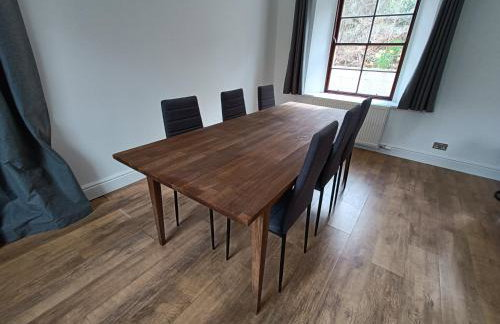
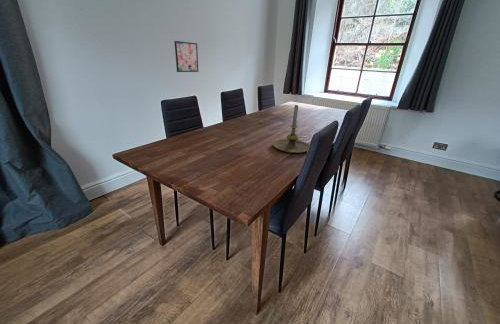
+ candle holder [272,104,310,154]
+ wall art [174,40,199,73]
